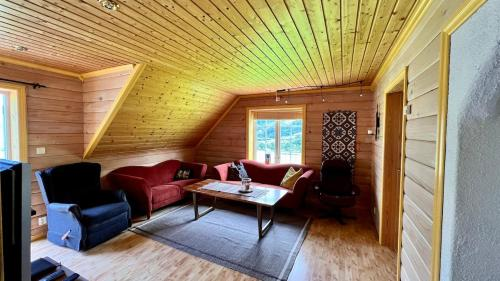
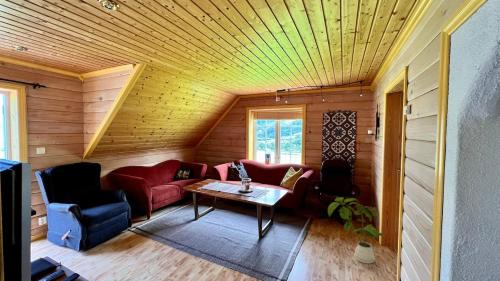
+ house plant [327,196,387,264]
